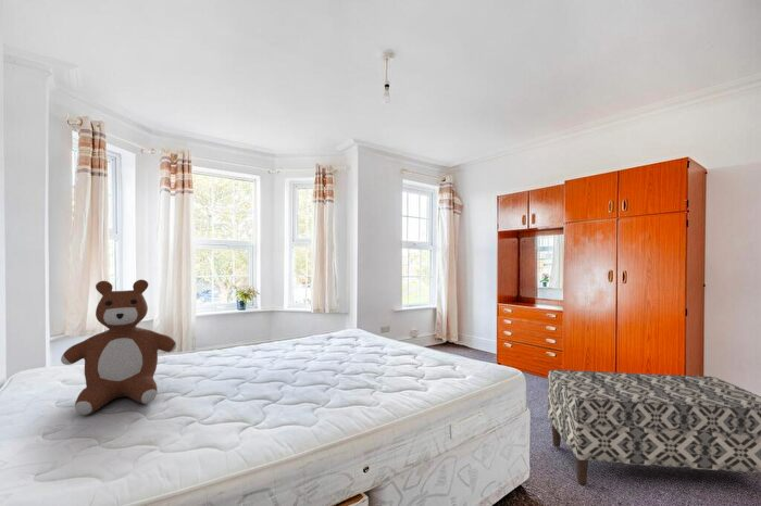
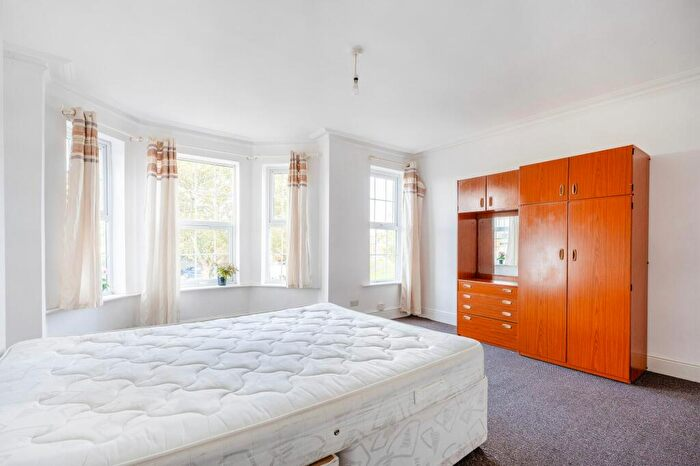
- teddy bear [60,279,177,416]
- bench [547,369,761,486]
